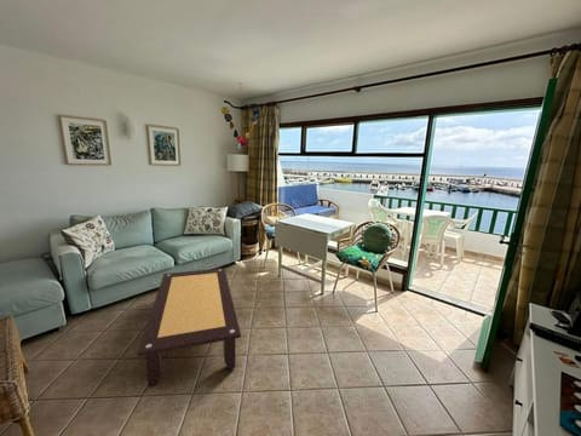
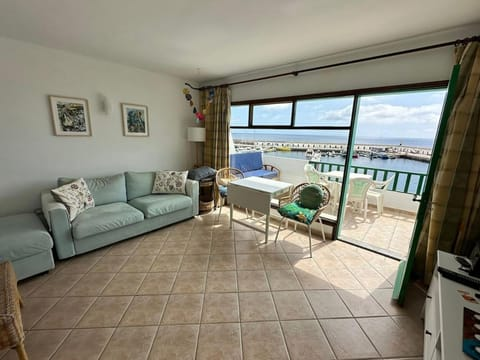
- coffee table [137,266,242,389]
